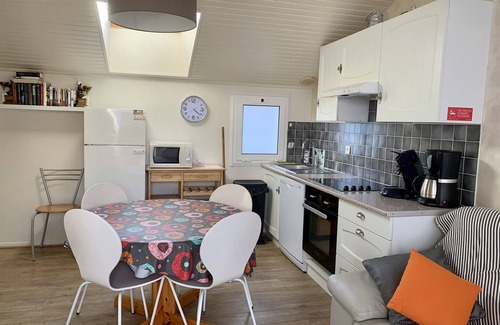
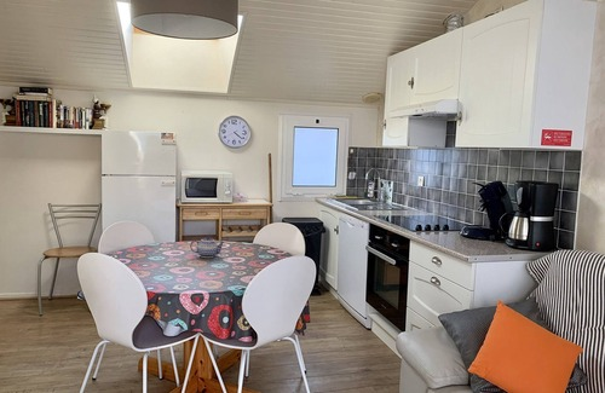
+ teapot [189,235,226,259]
